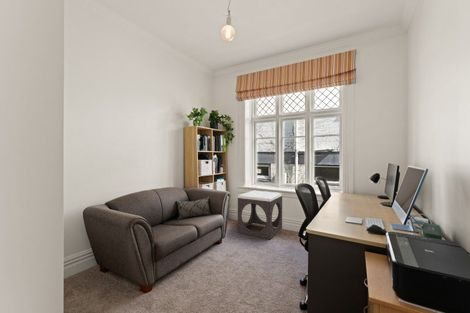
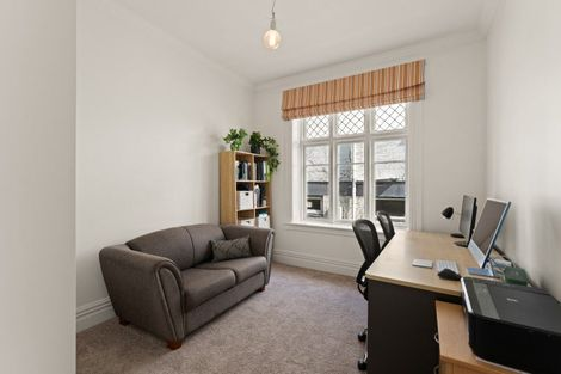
- footstool [237,190,283,240]
